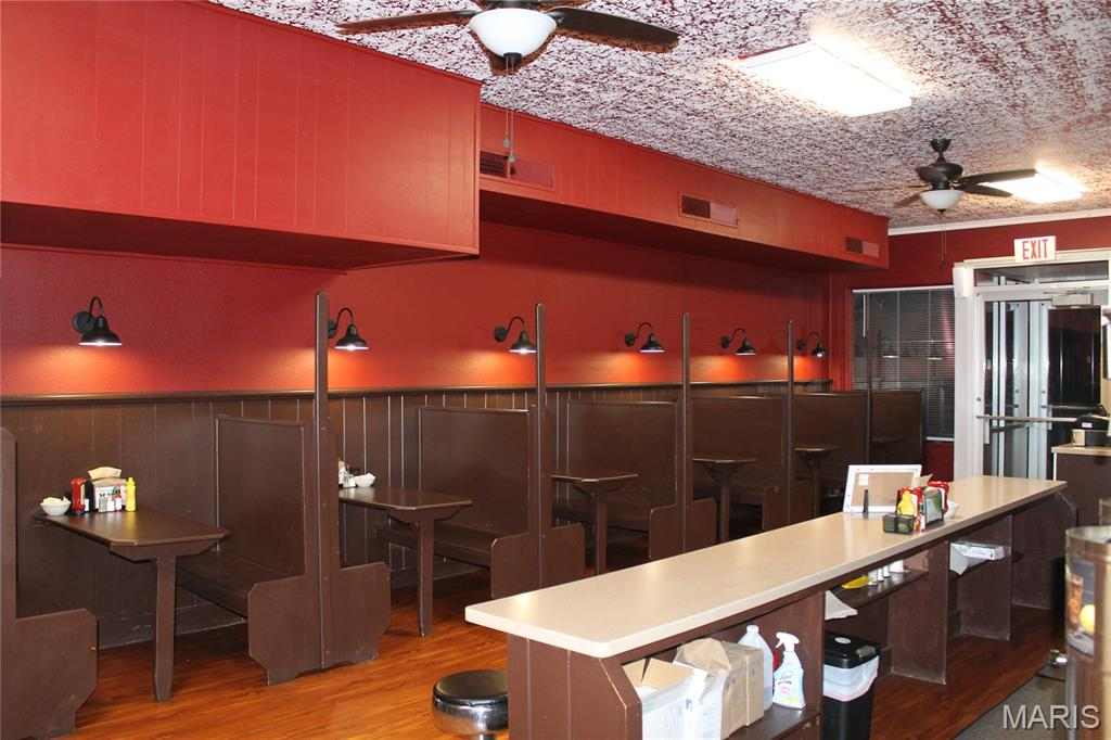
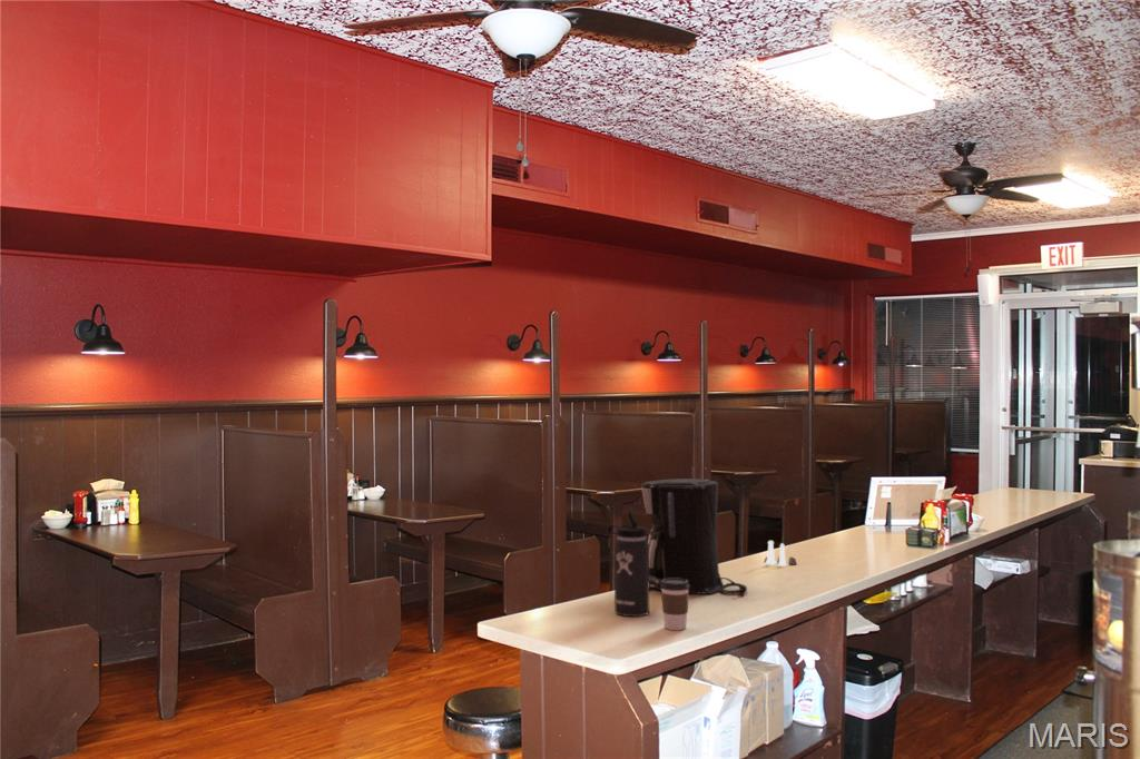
+ coffee cup [660,578,690,631]
+ salt and pepper shaker set [764,540,798,566]
+ thermos bottle [607,511,650,618]
+ coffee maker [640,477,748,597]
